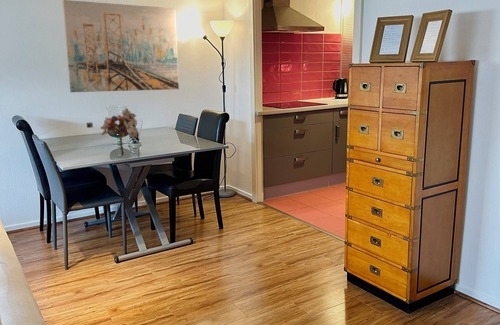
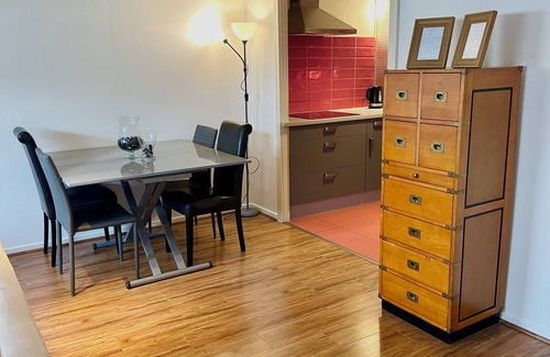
- wall art [62,0,180,93]
- flower bouquet [86,107,140,156]
